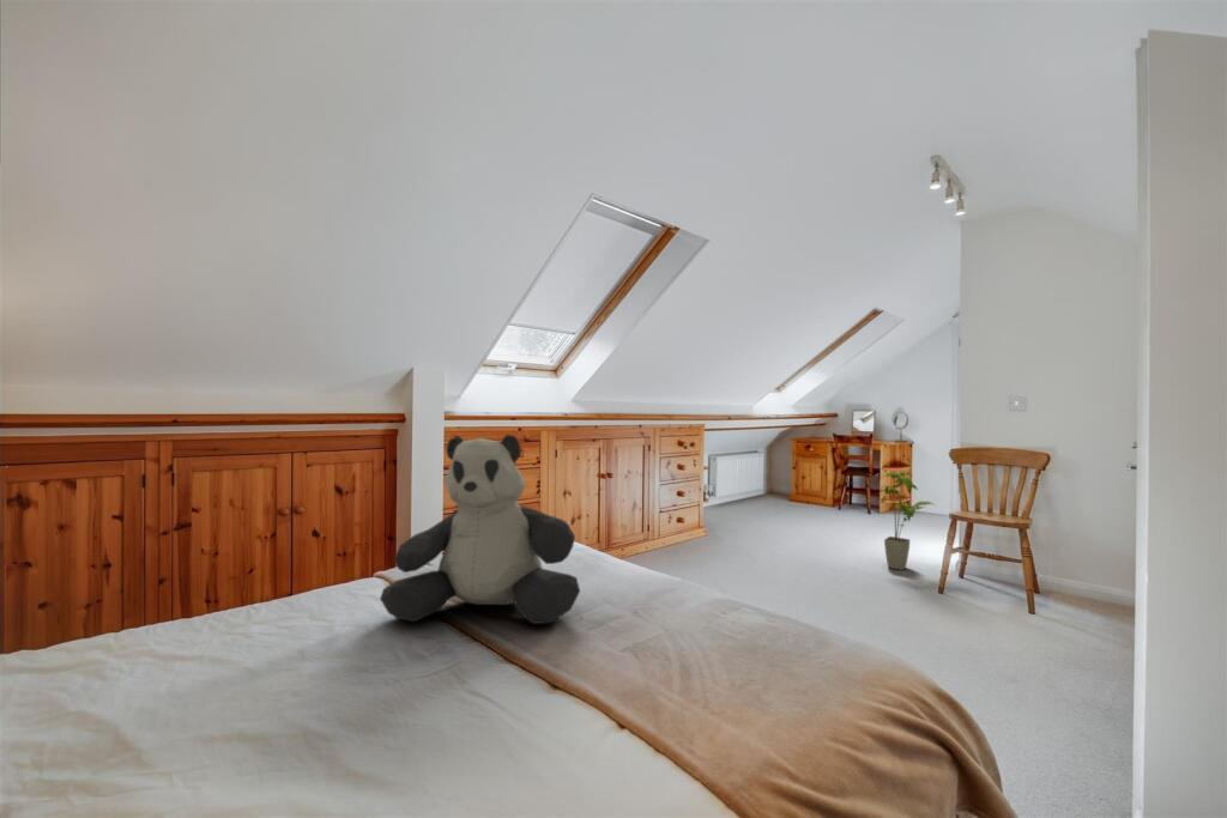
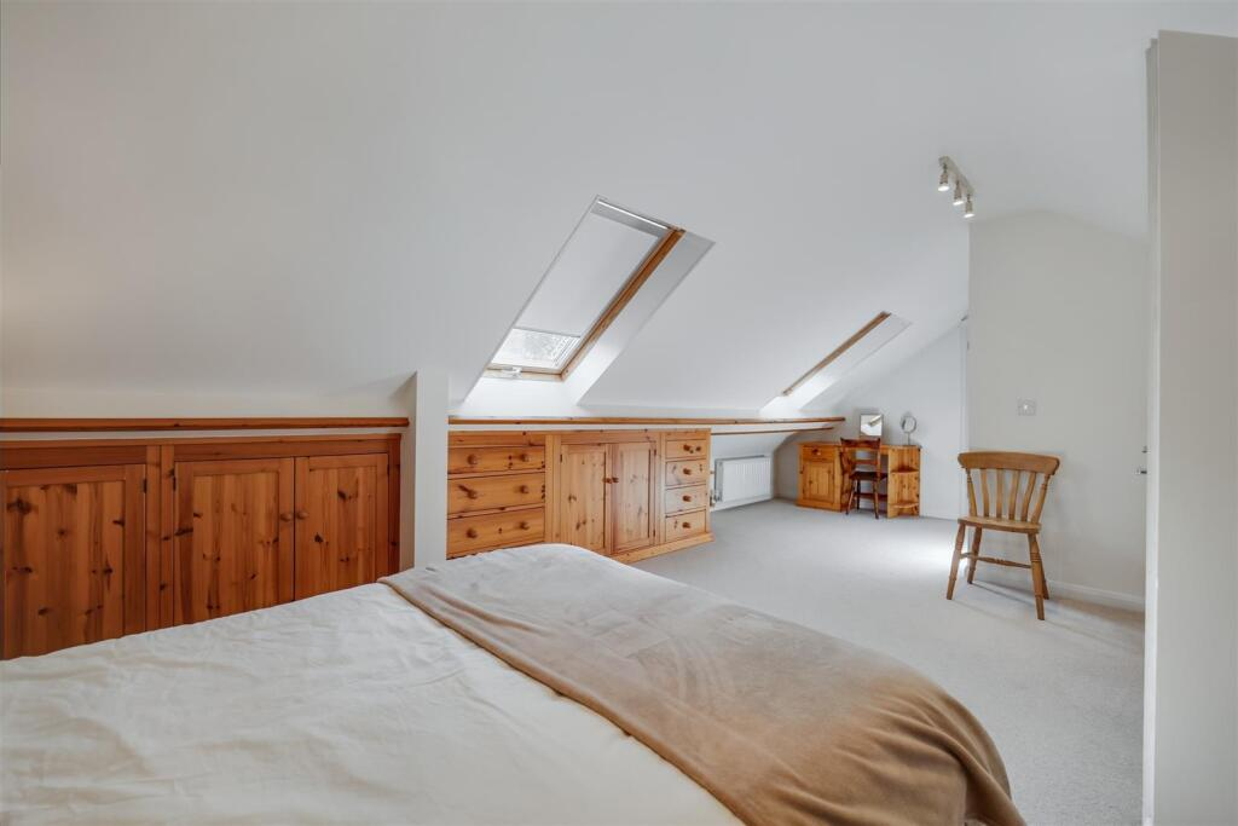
- teddy bear [379,434,581,625]
- house plant [878,471,938,571]
